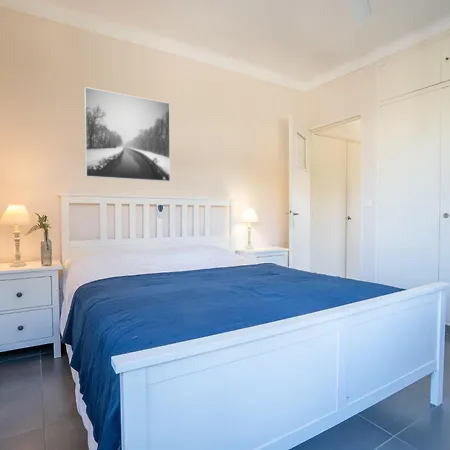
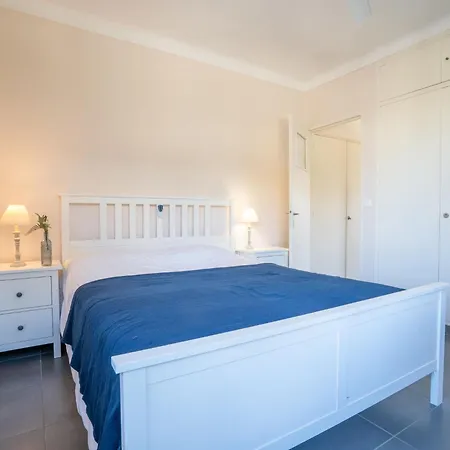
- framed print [83,86,171,183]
